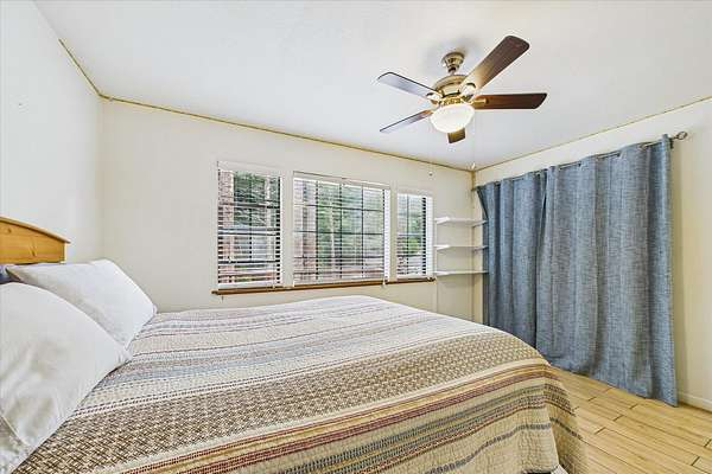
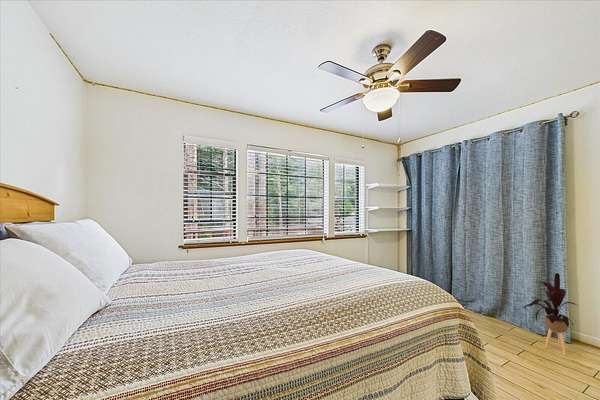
+ house plant [521,272,579,356]
